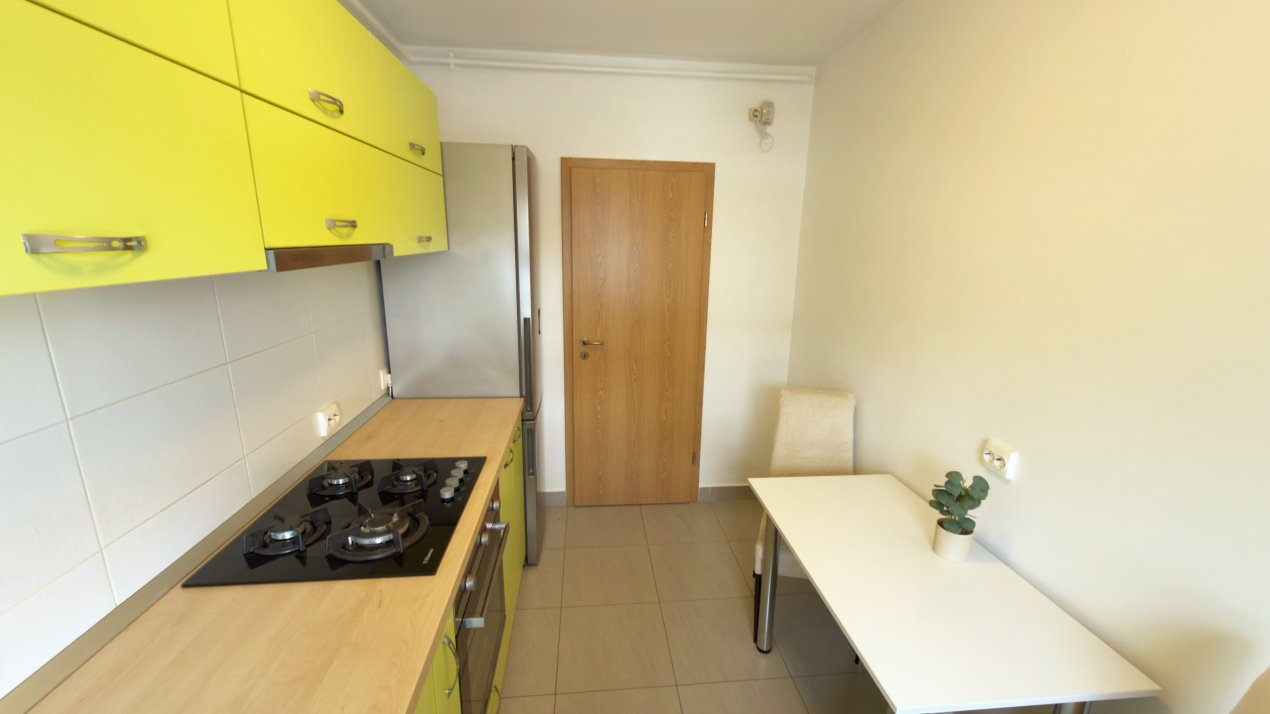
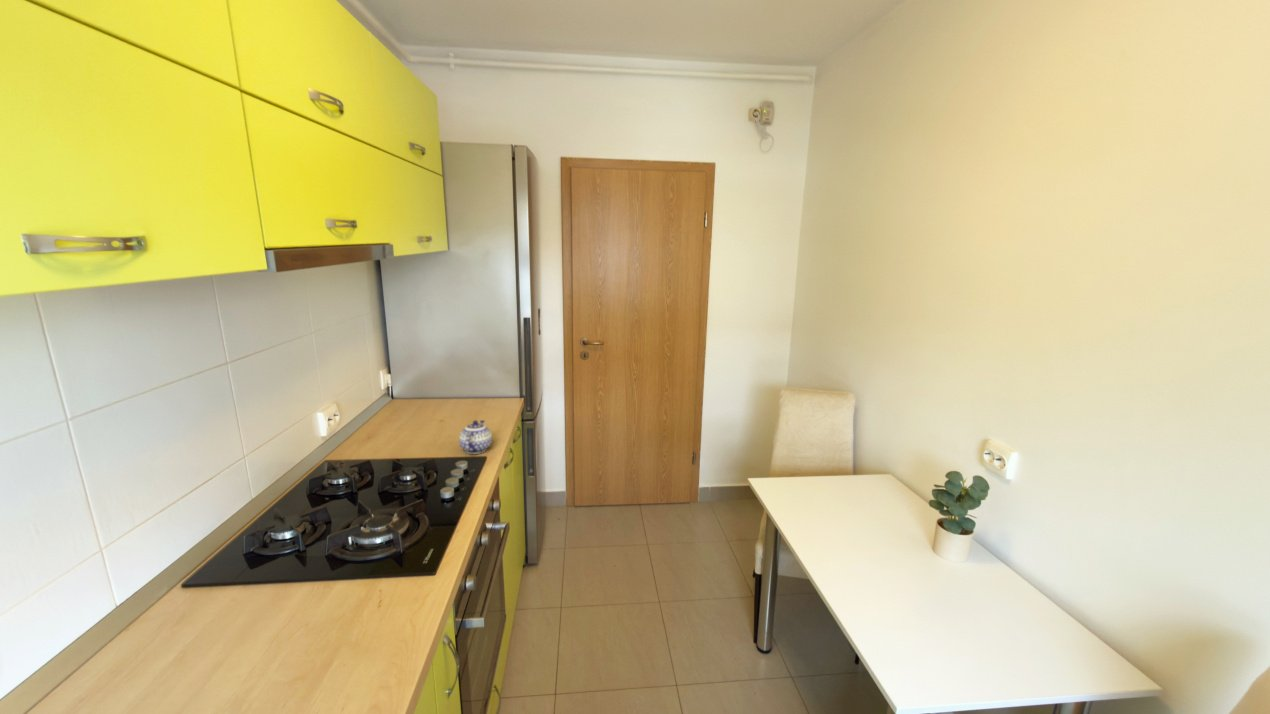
+ teapot [458,419,493,455]
